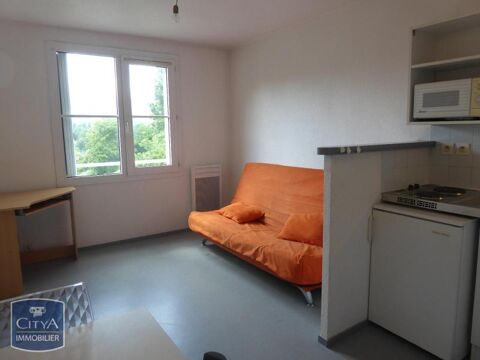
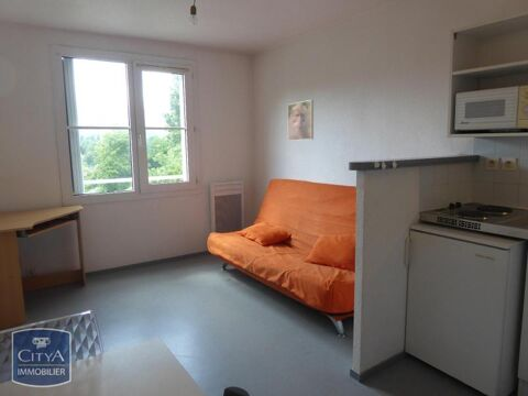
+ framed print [287,99,315,142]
